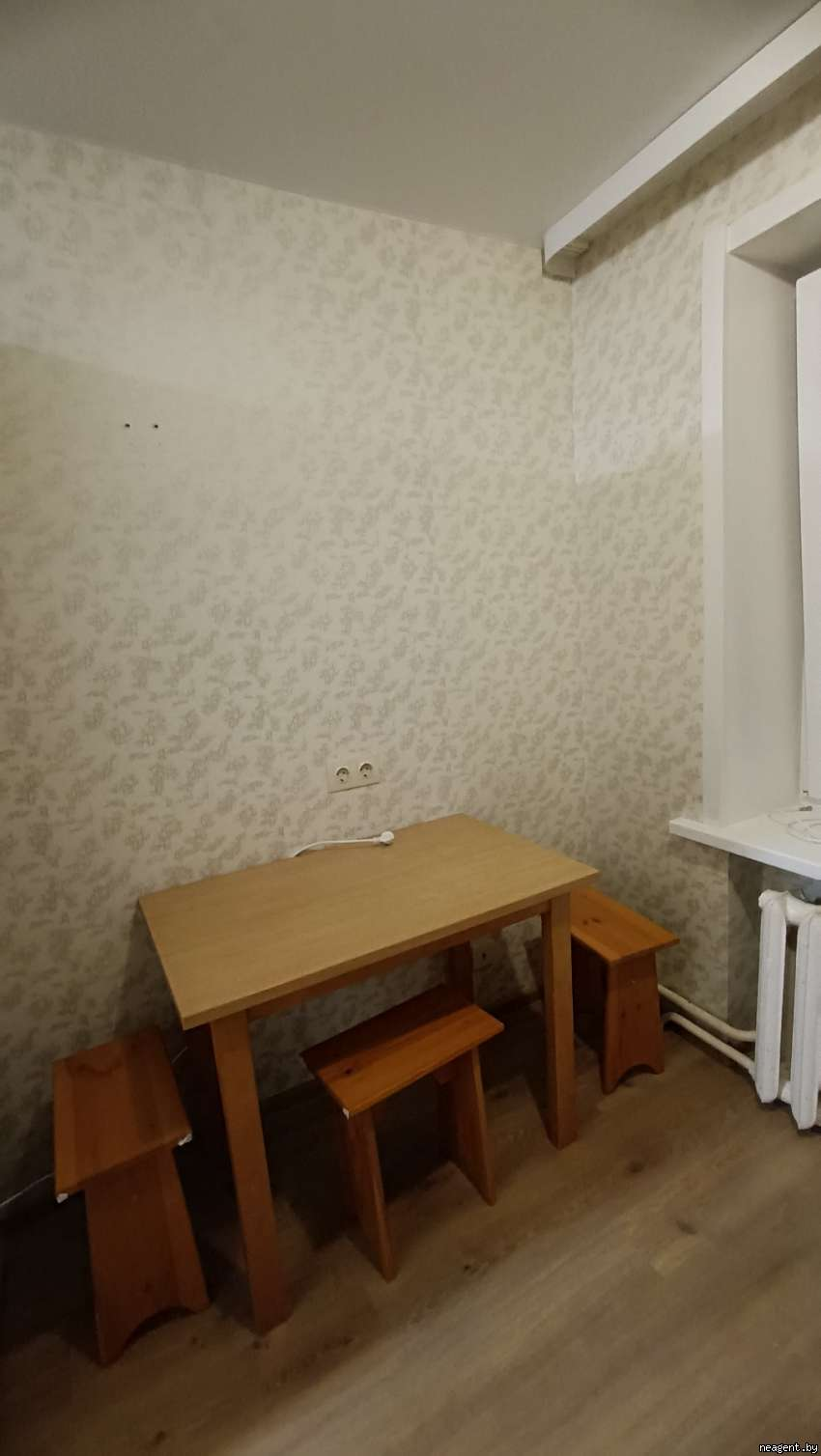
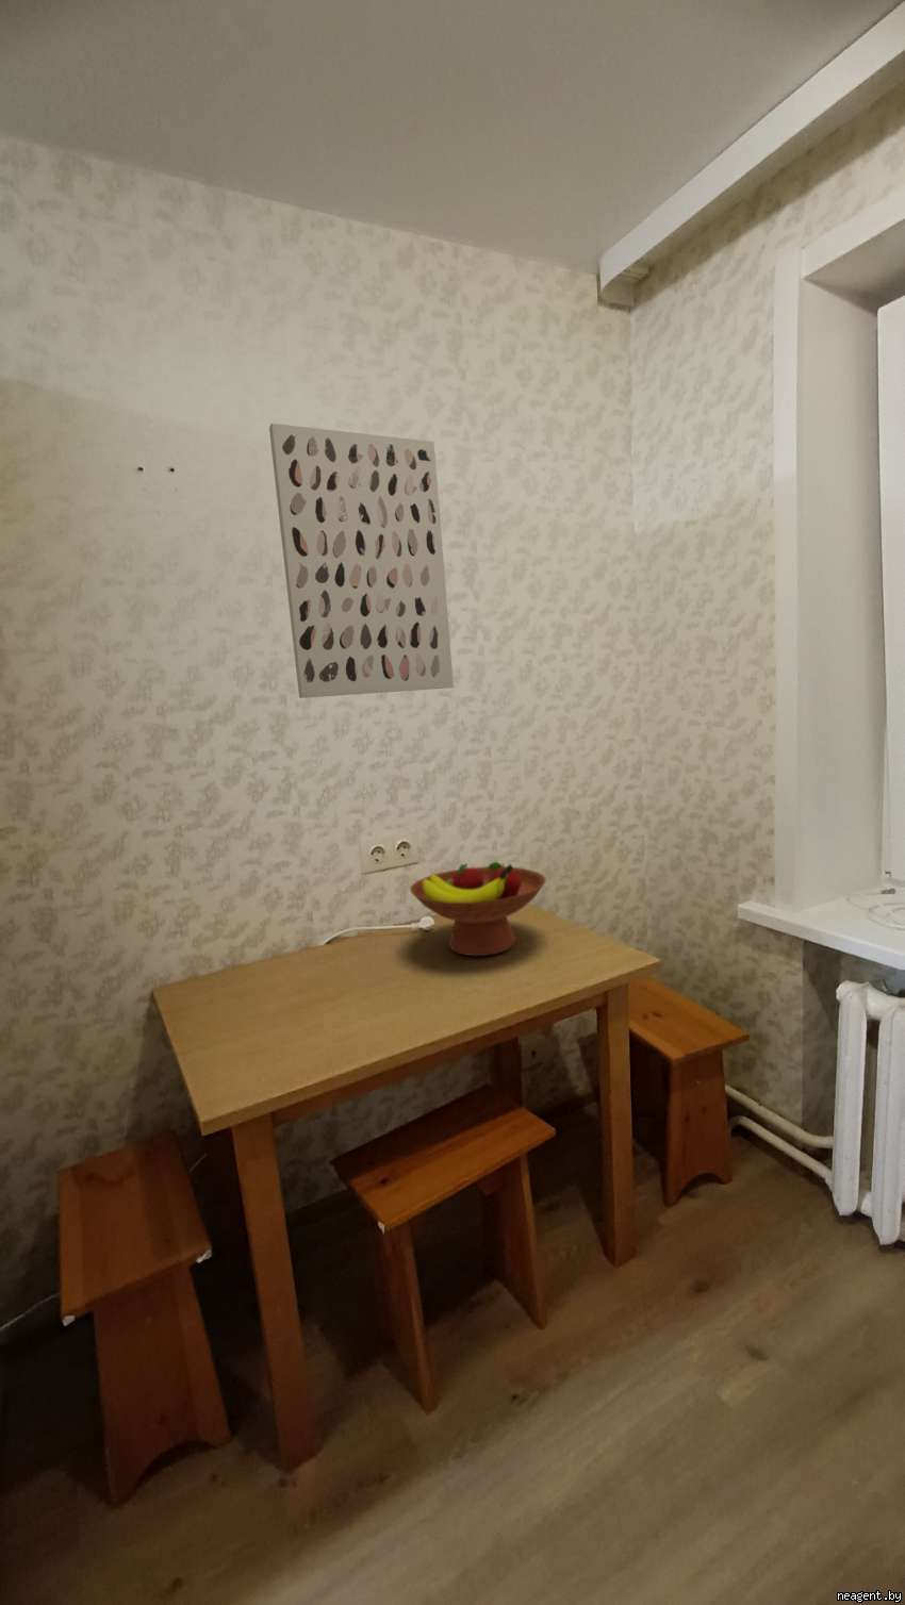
+ fruit bowl [409,861,547,957]
+ wall art [268,422,454,699]
